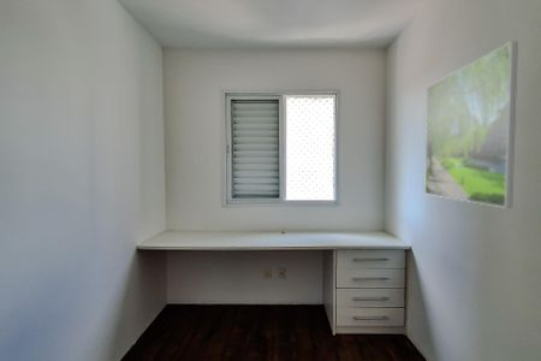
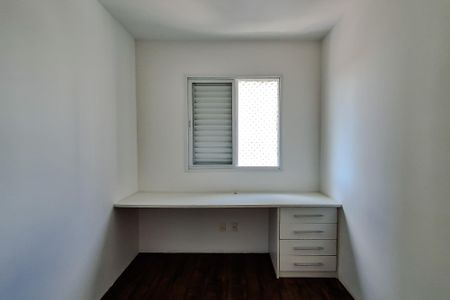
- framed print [424,41,519,209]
